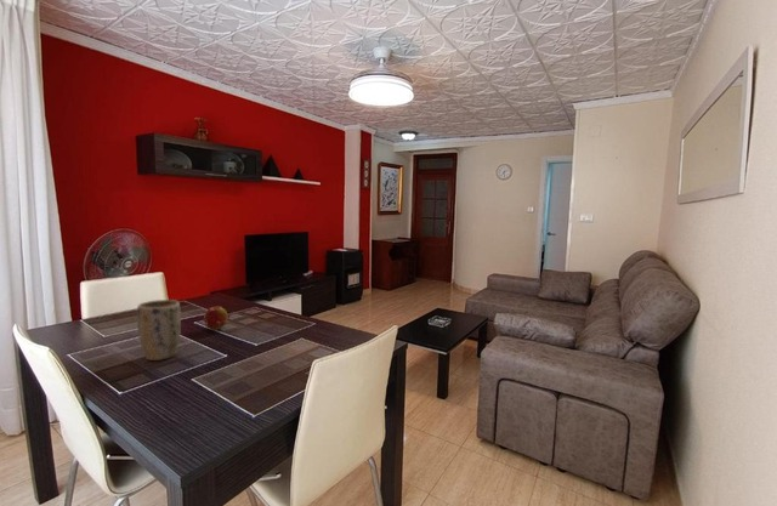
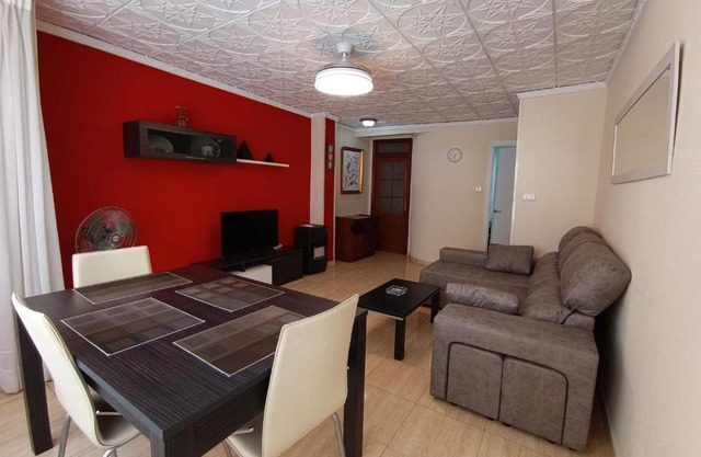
- fruit [203,305,232,331]
- plant pot [136,299,182,362]
